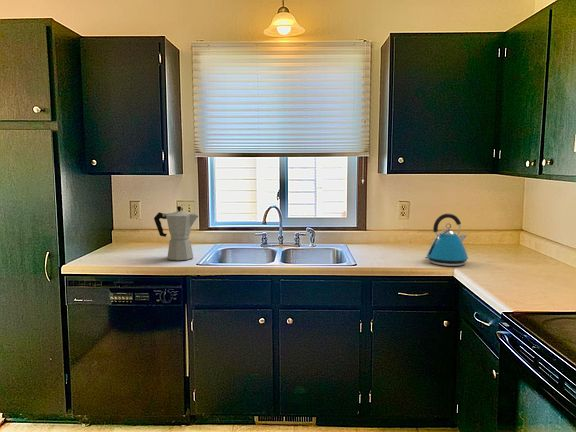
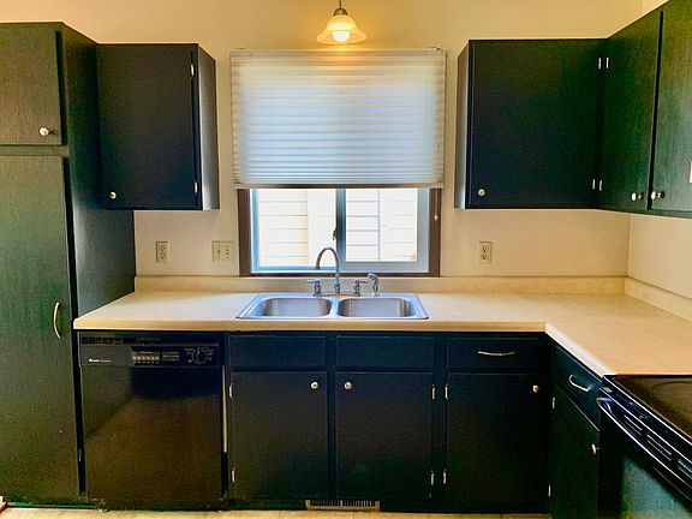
- moka pot [153,205,200,261]
- kettle [424,213,469,267]
